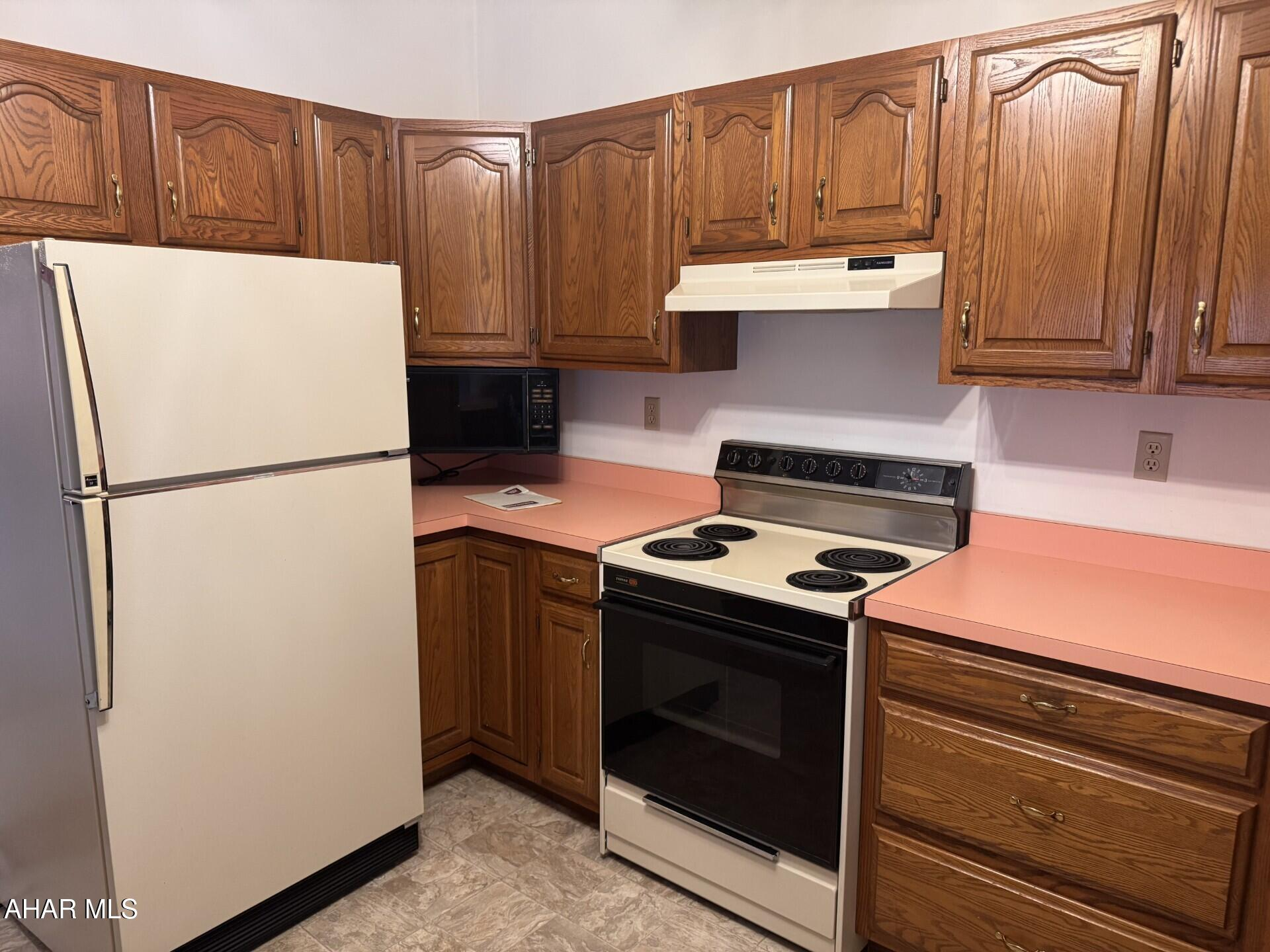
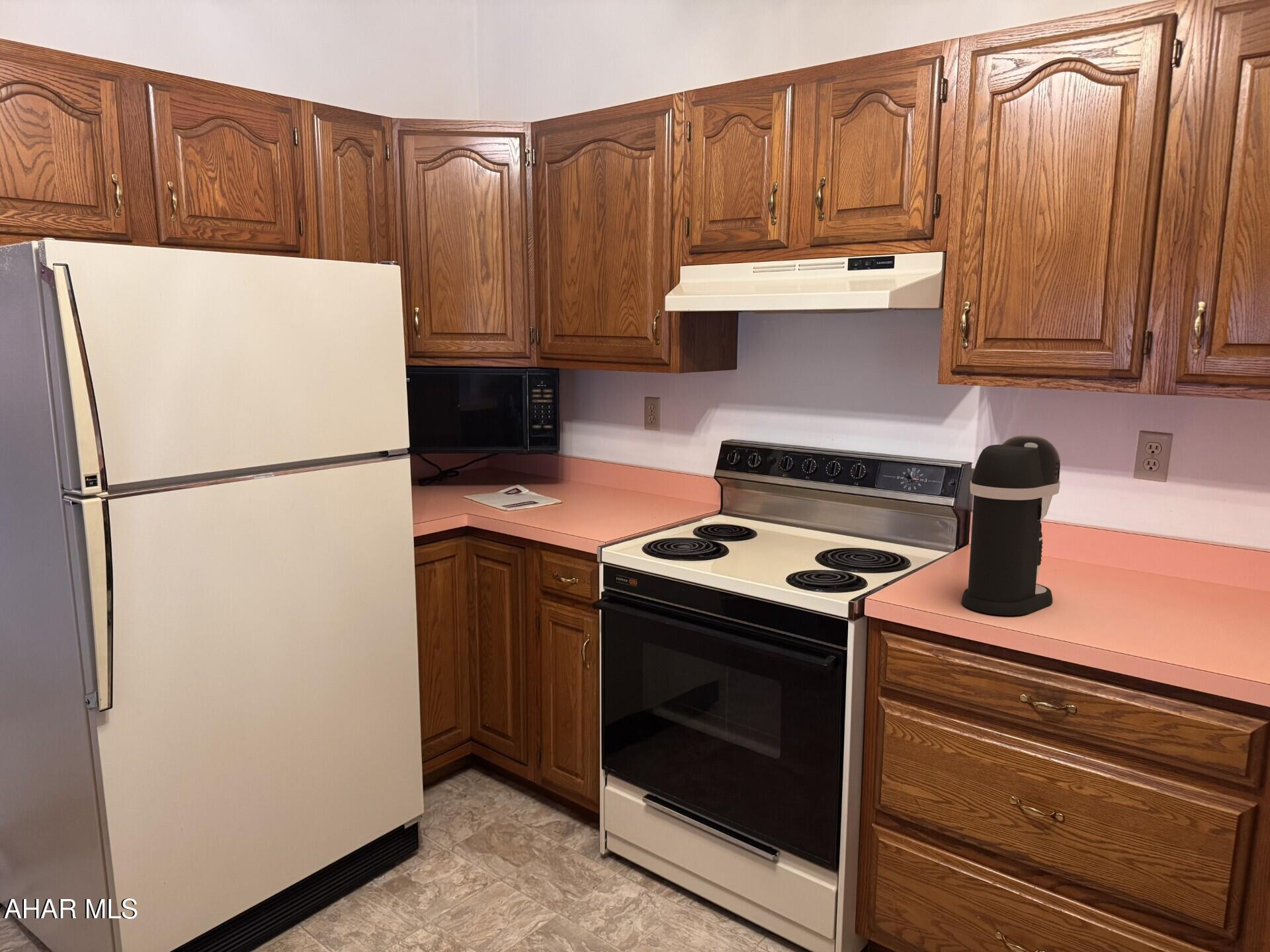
+ coffee maker [961,434,1061,616]
